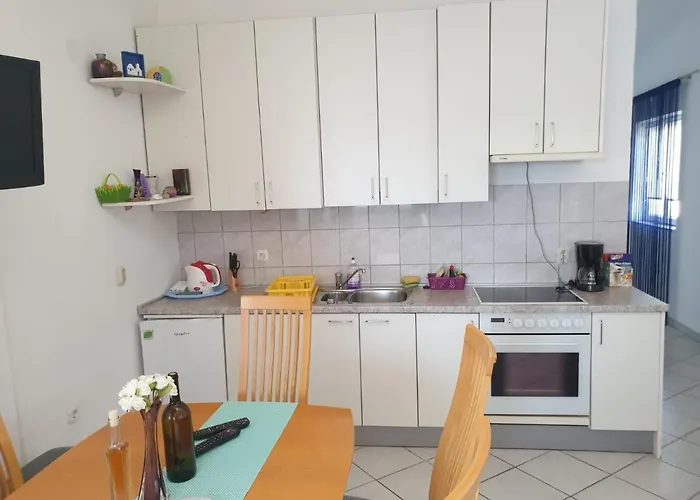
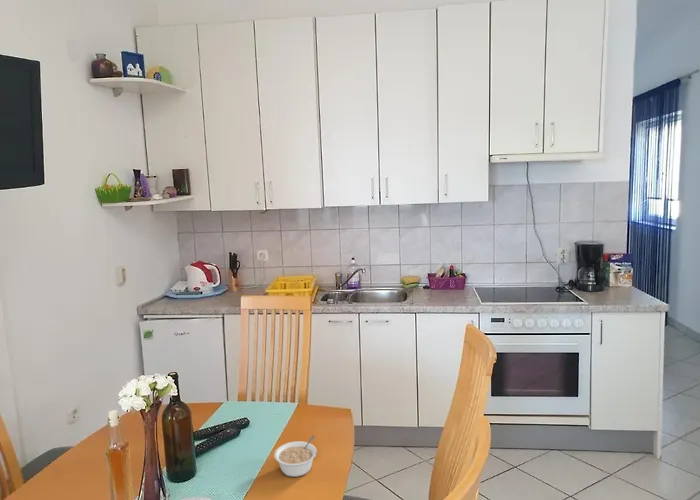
+ legume [273,435,318,478]
